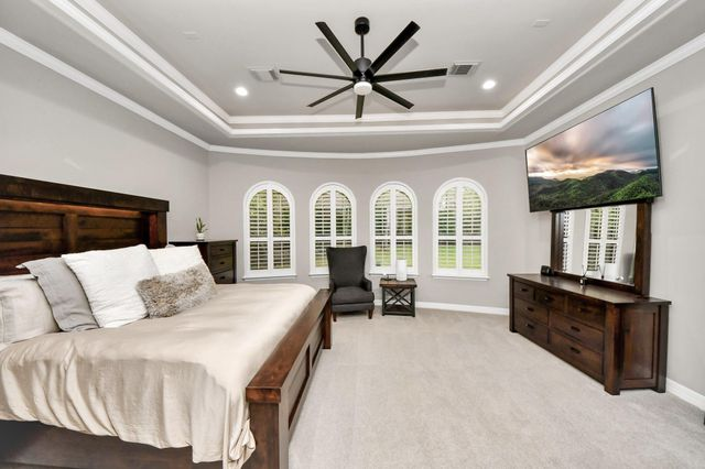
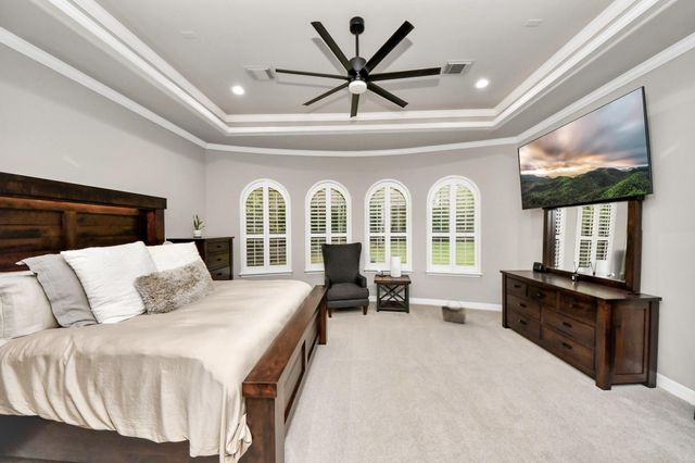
+ basket [441,299,467,325]
